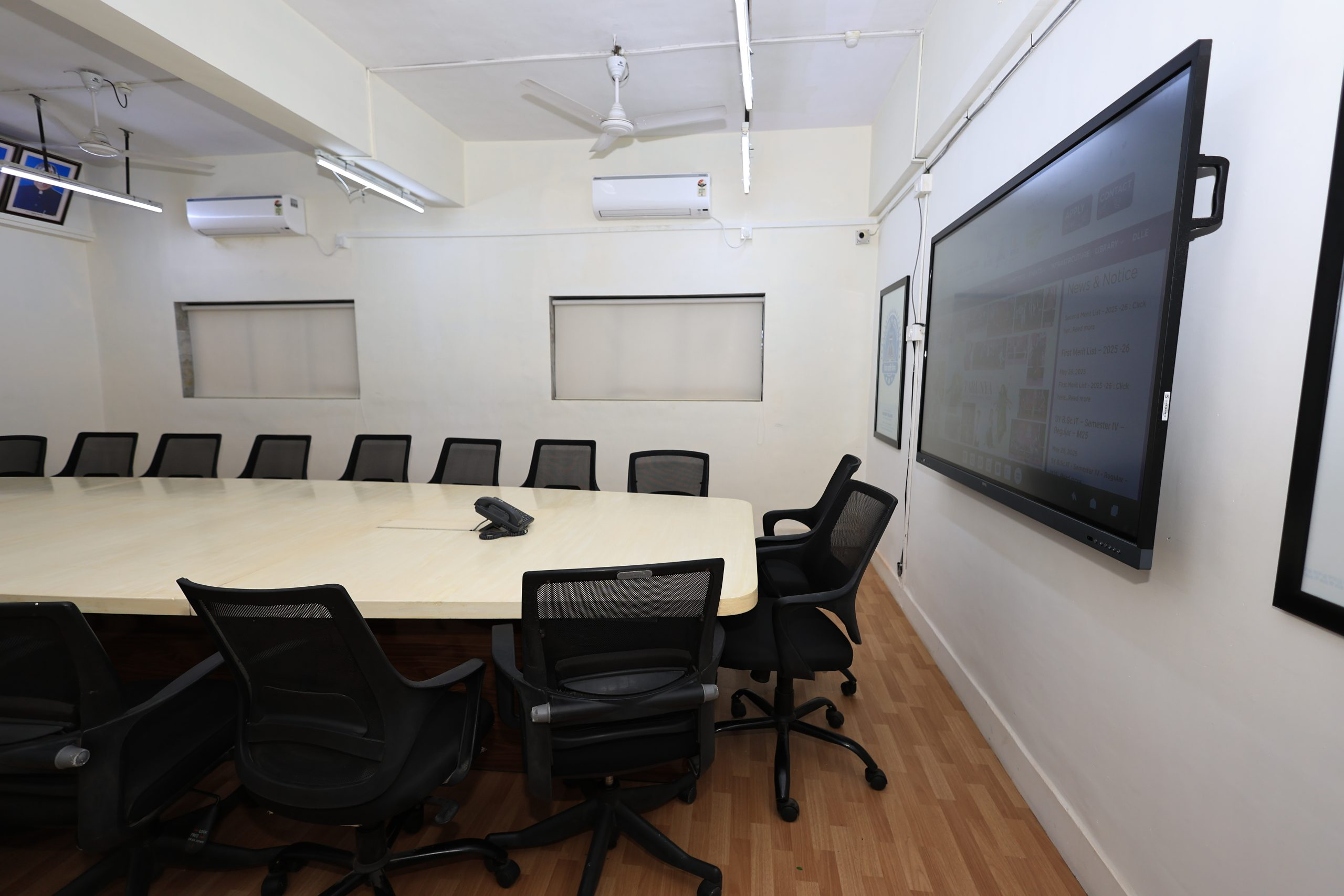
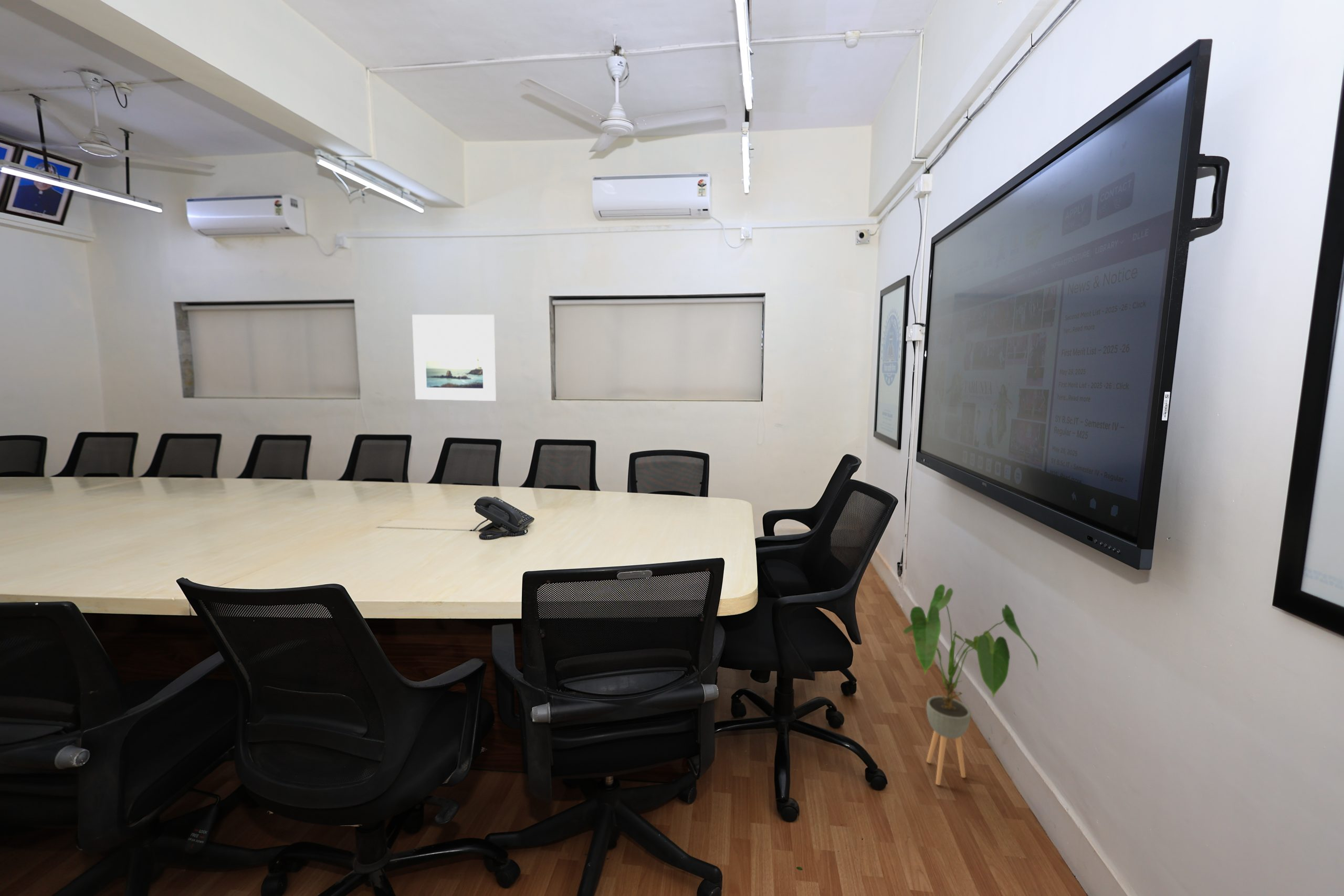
+ house plant [902,584,1039,786]
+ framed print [412,314,497,402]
